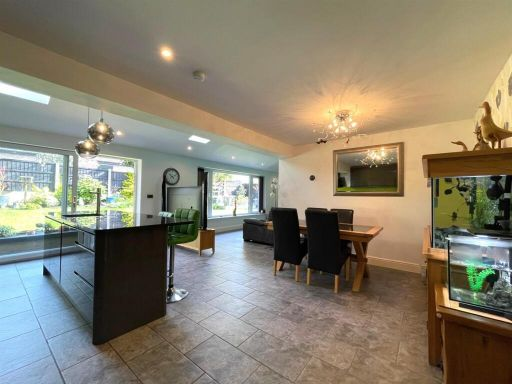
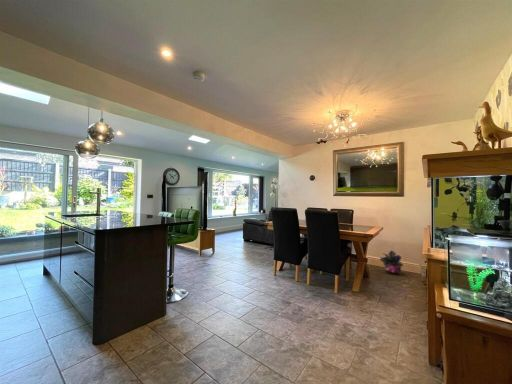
+ potted plant [379,250,404,276]
